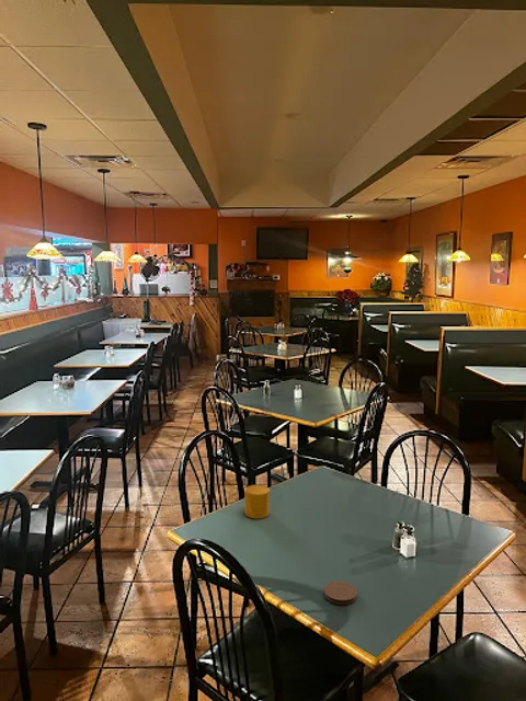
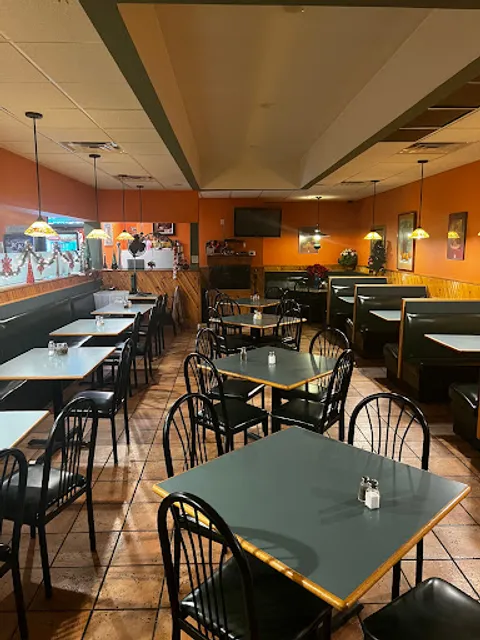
- coaster [323,581,358,606]
- cup [243,484,271,519]
